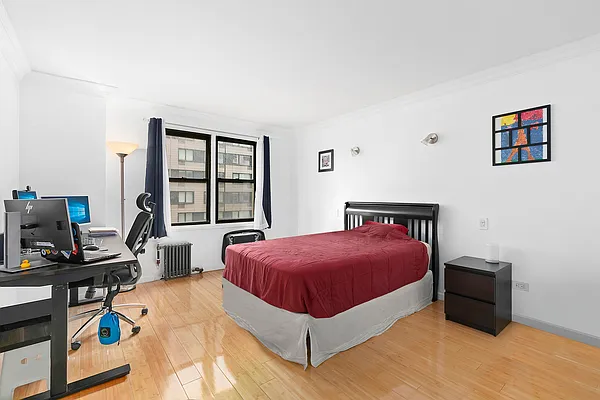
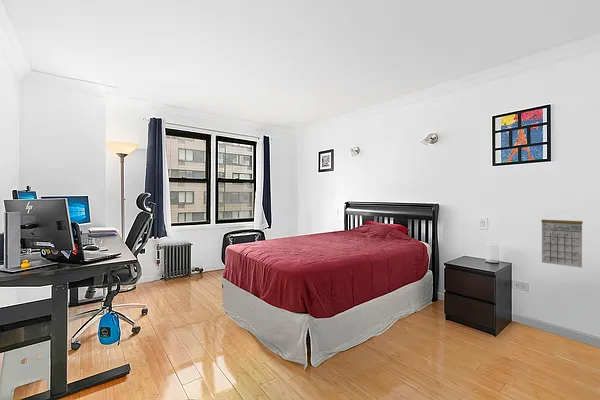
+ calendar [541,210,584,269]
